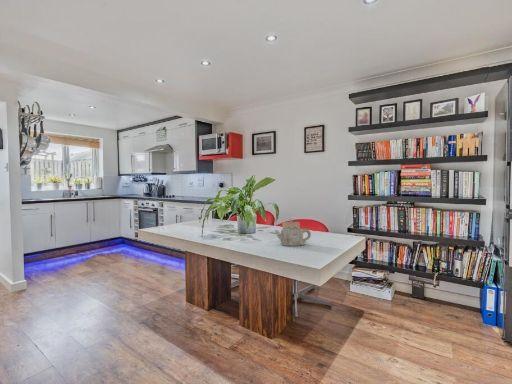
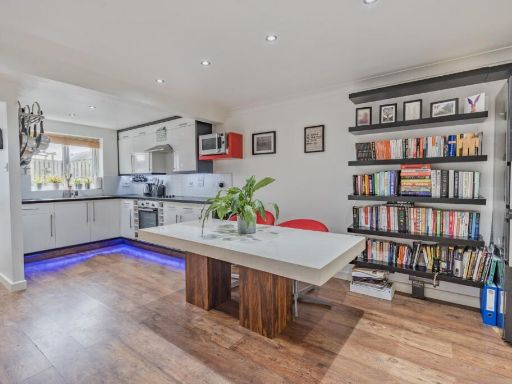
- teapot [274,218,312,247]
